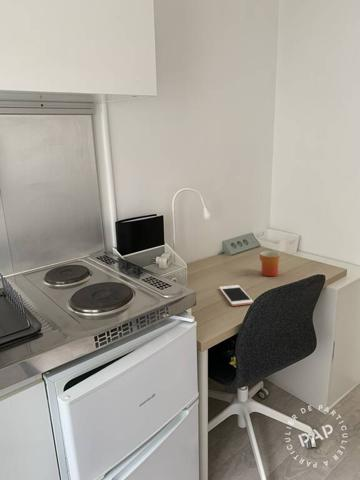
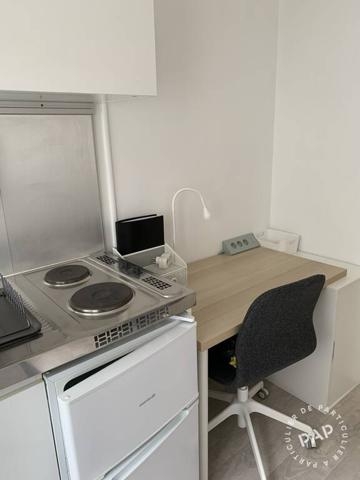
- cell phone [218,284,254,307]
- mug [259,250,282,277]
